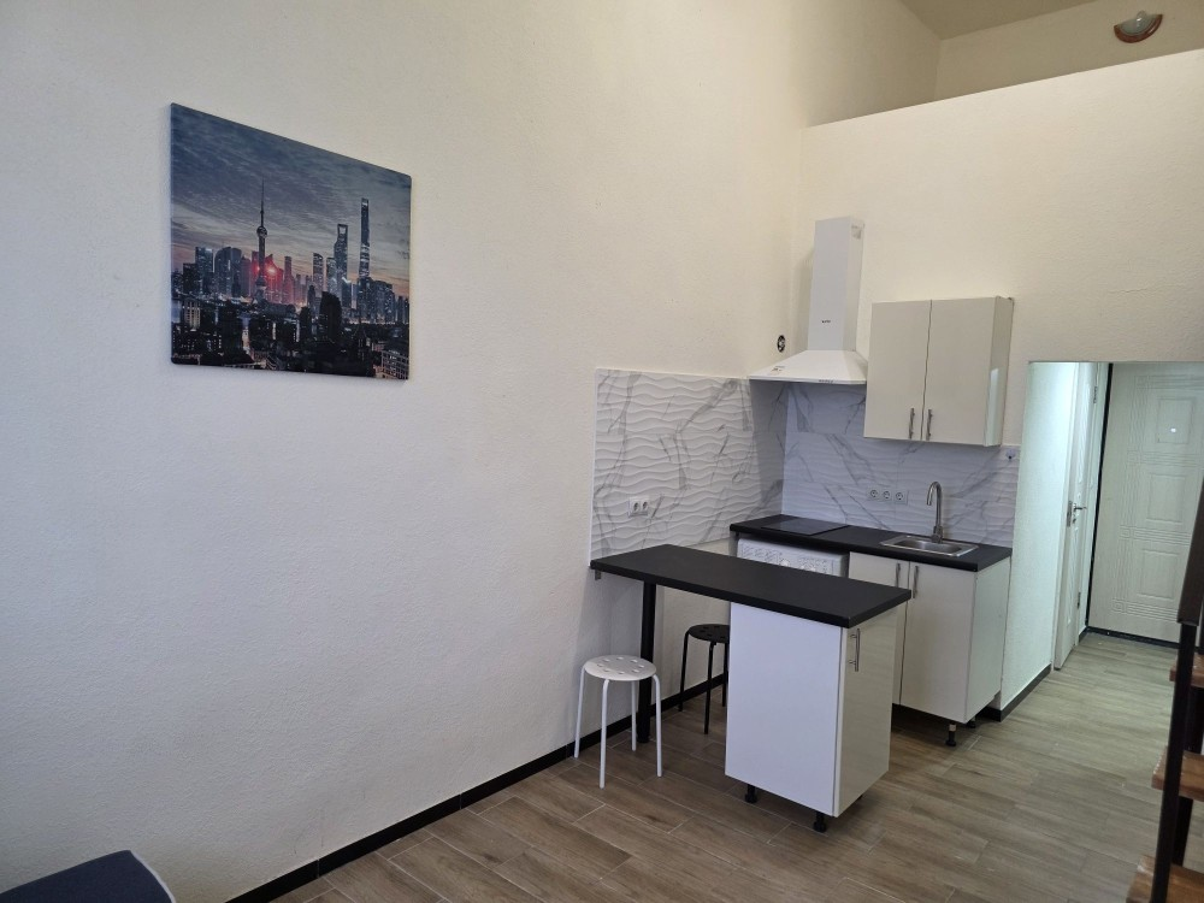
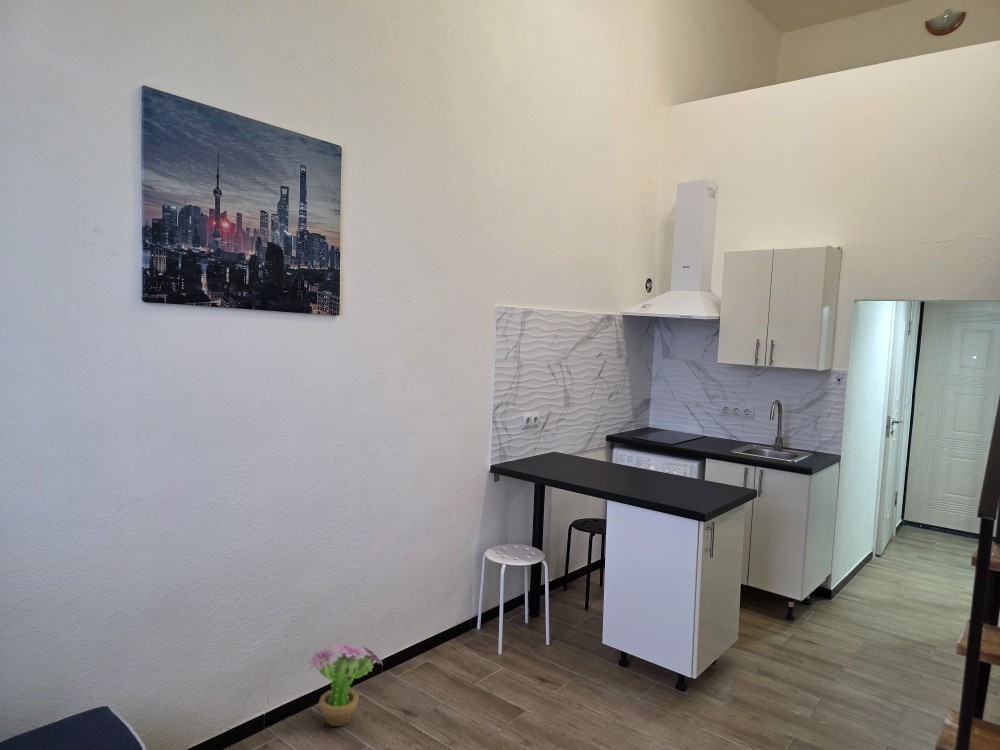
+ decorative plant [306,643,384,727]
